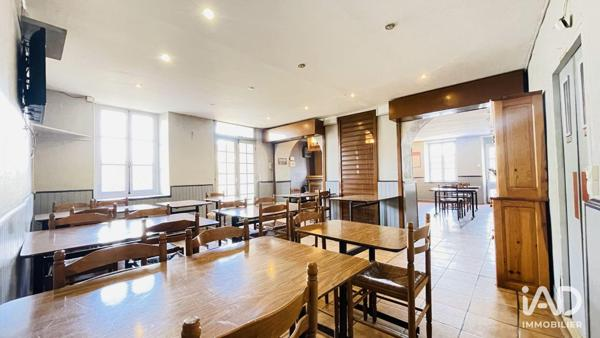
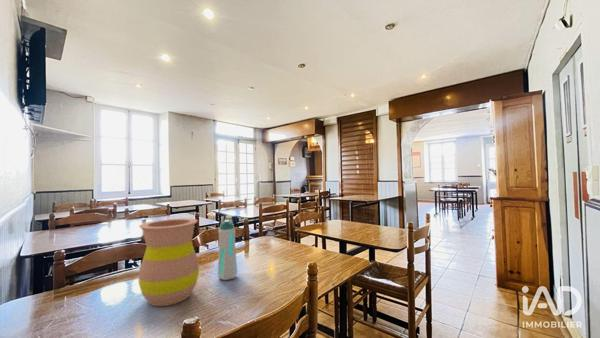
+ water bottle [217,217,238,281]
+ vase [138,218,200,307]
